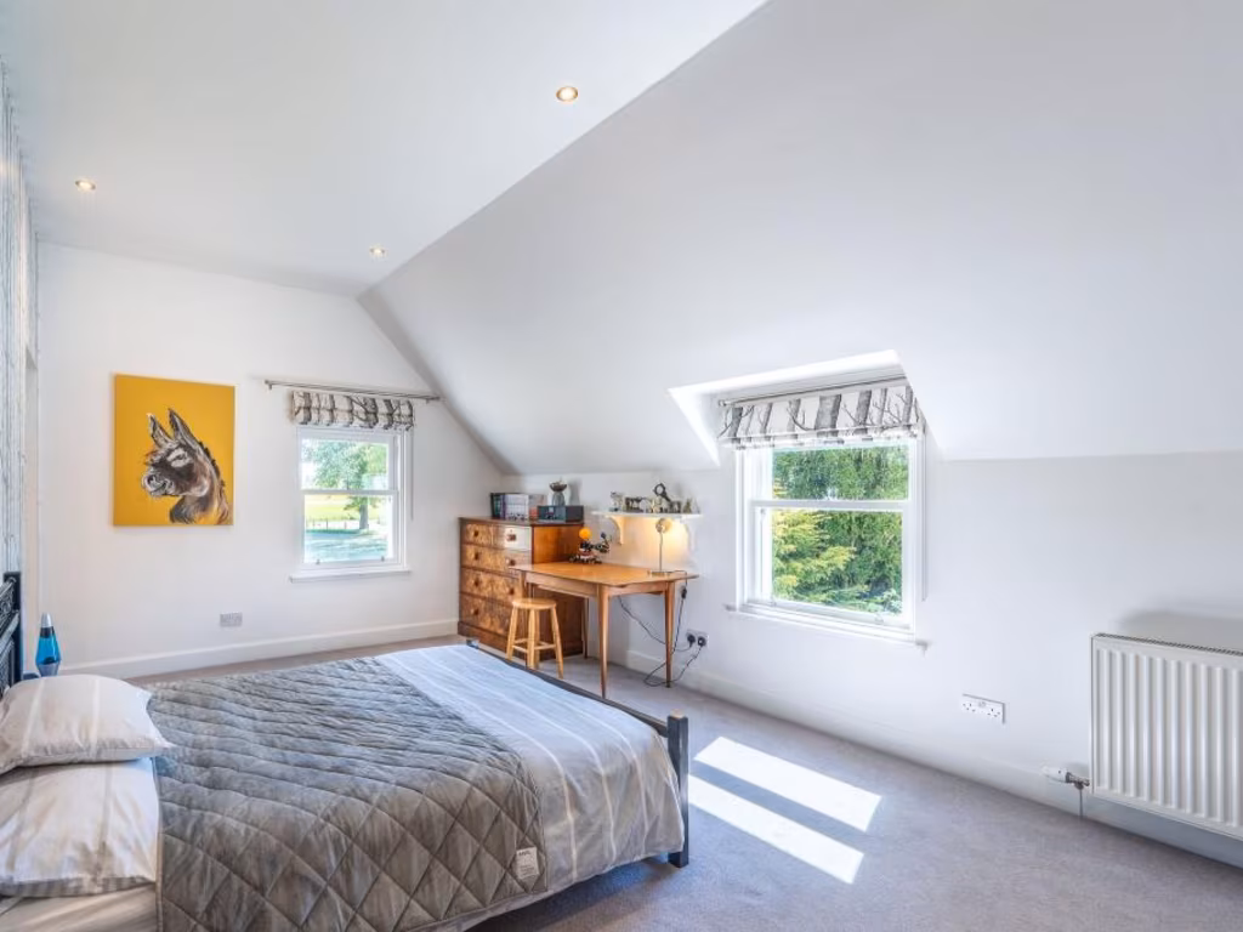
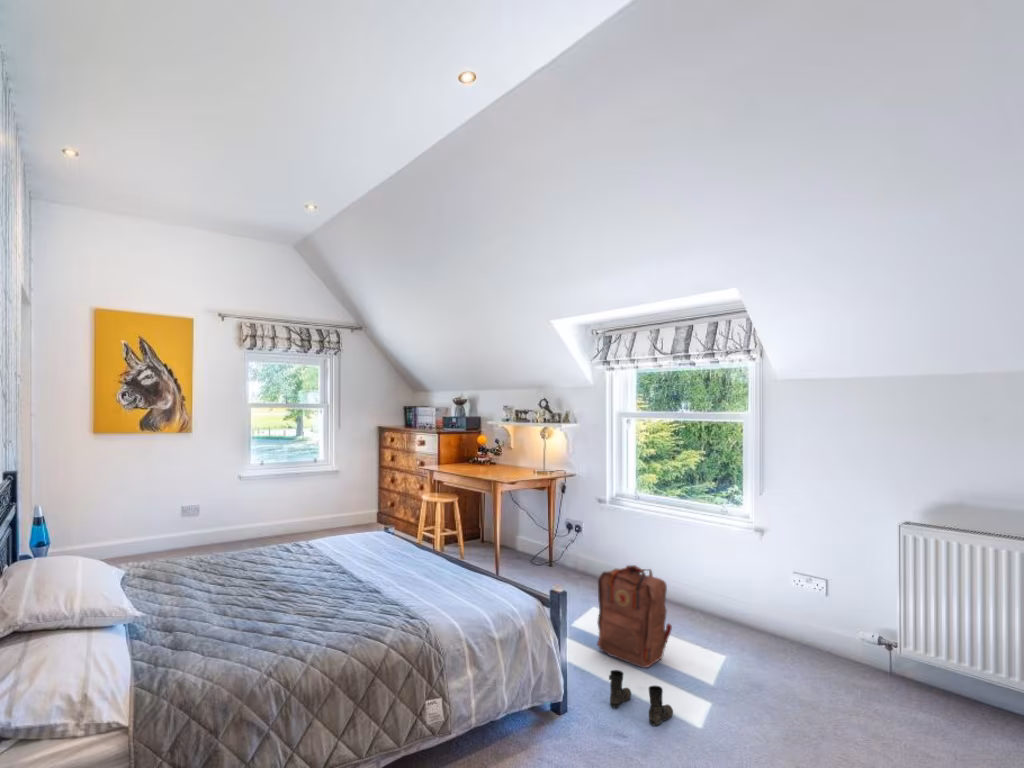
+ backpack [596,564,673,669]
+ boots [608,669,674,727]
